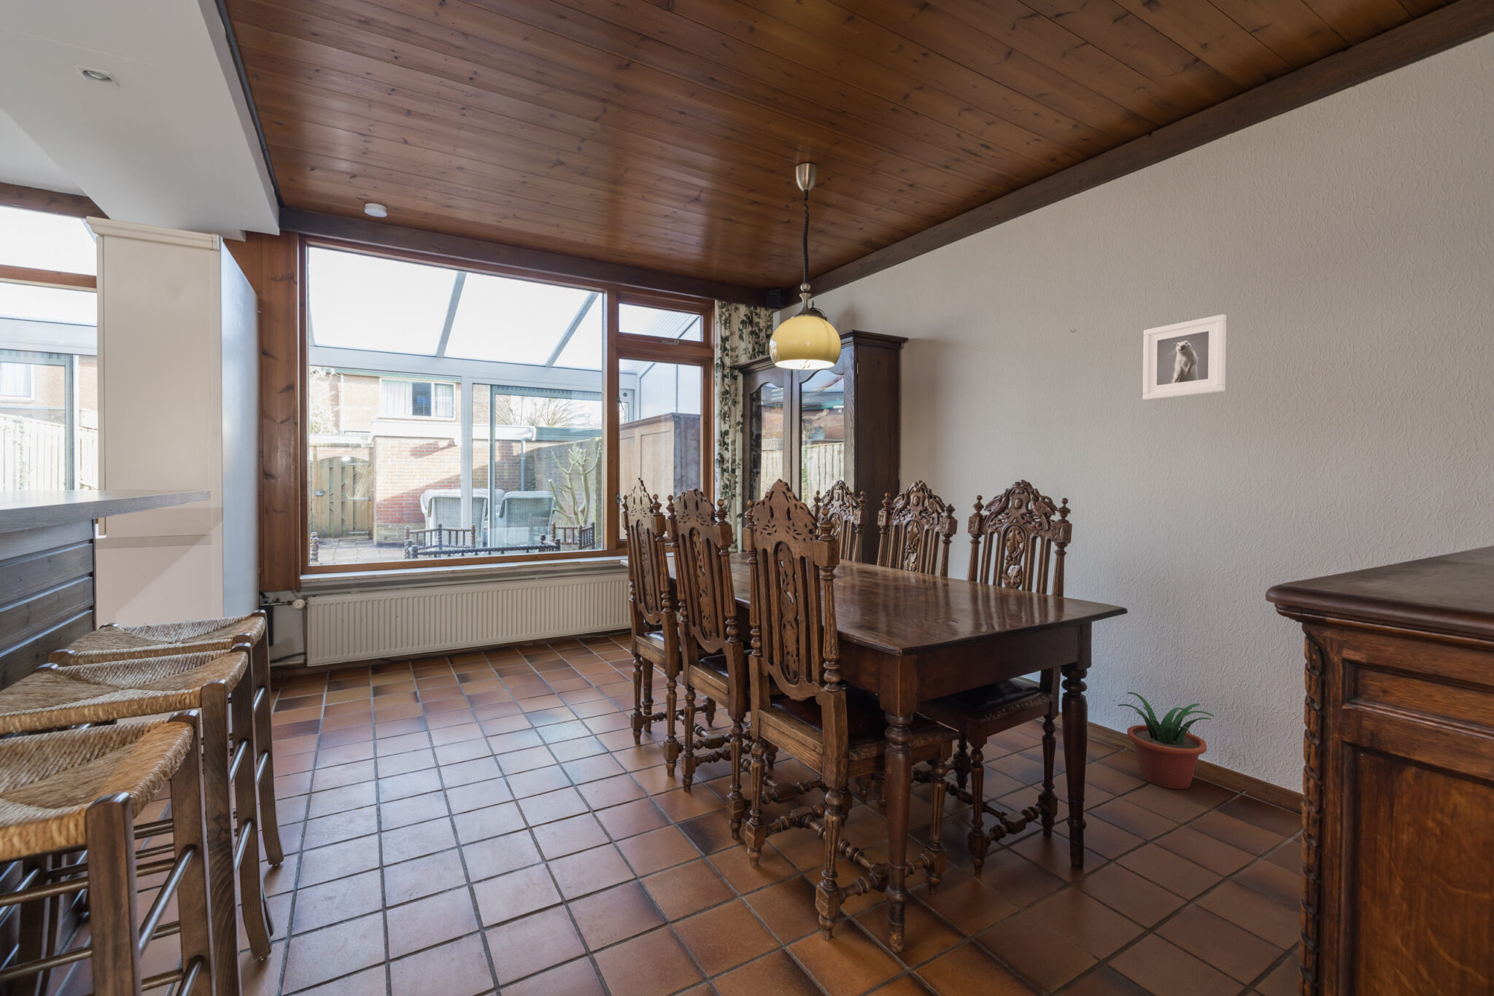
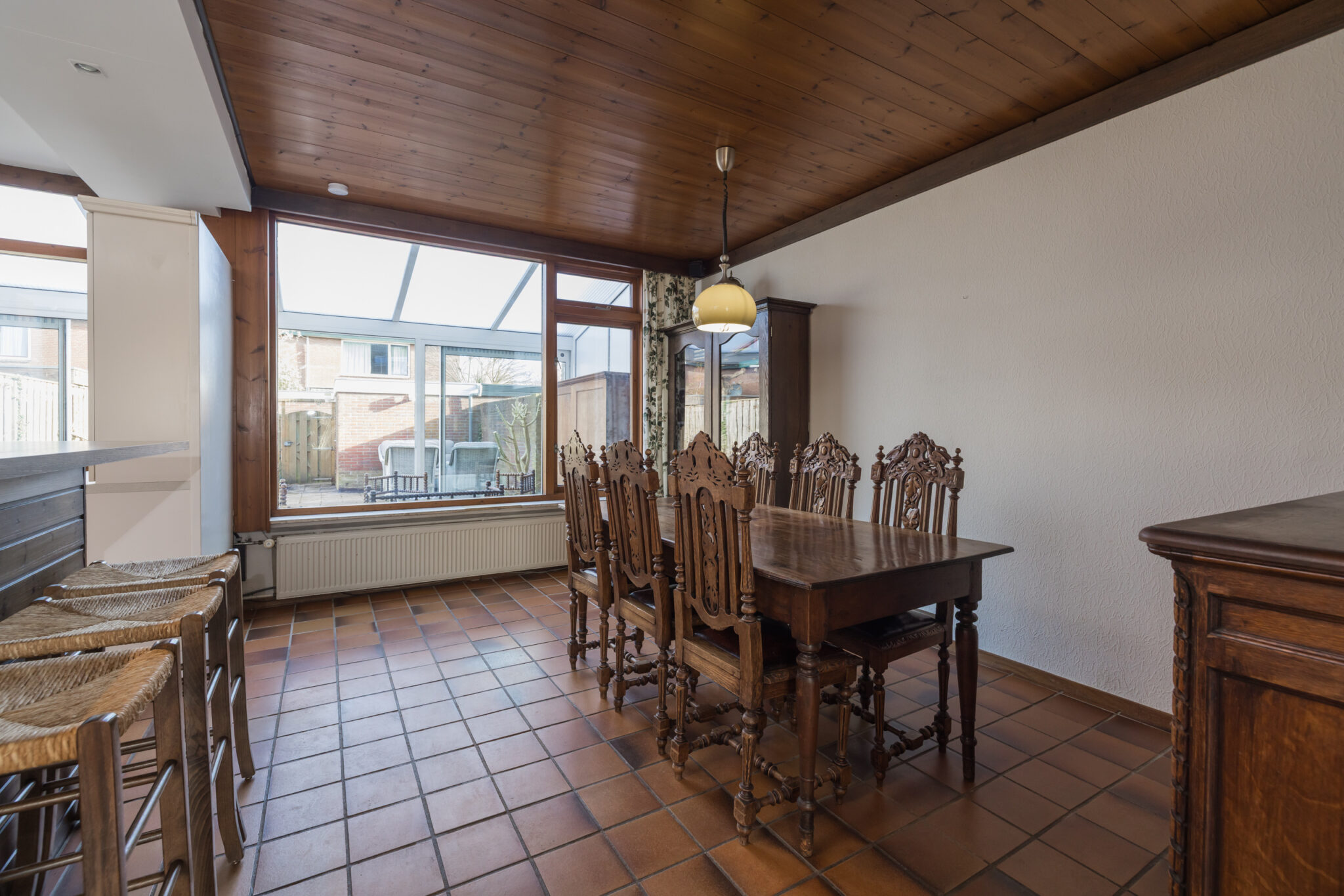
- potted plant [1117,691,1215,790]
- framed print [1143,313,1227,400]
